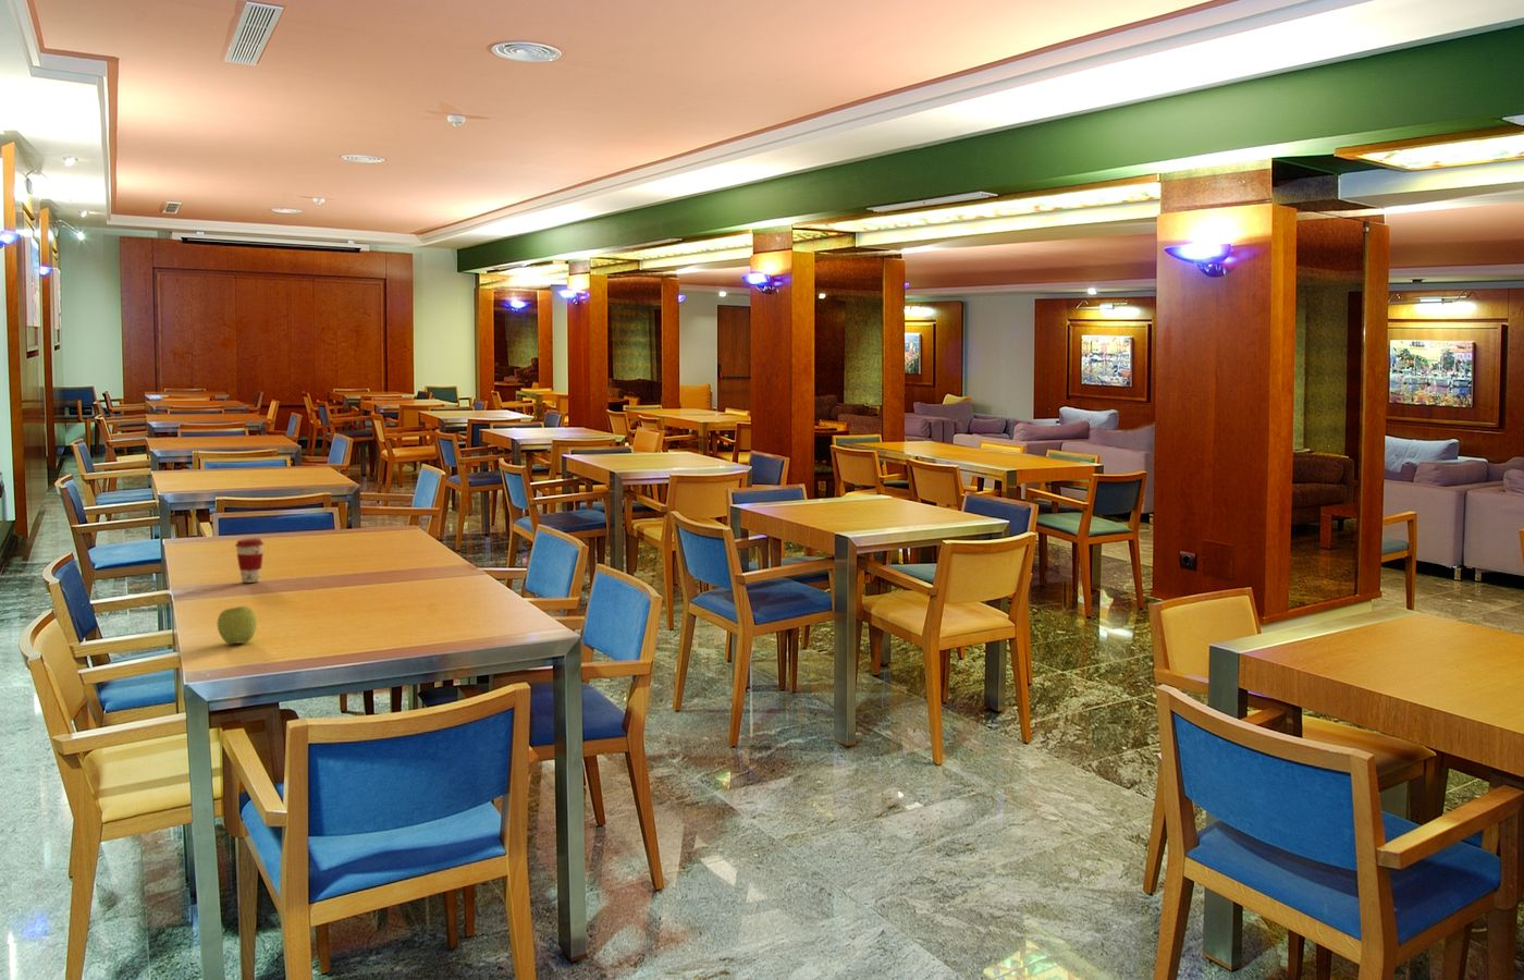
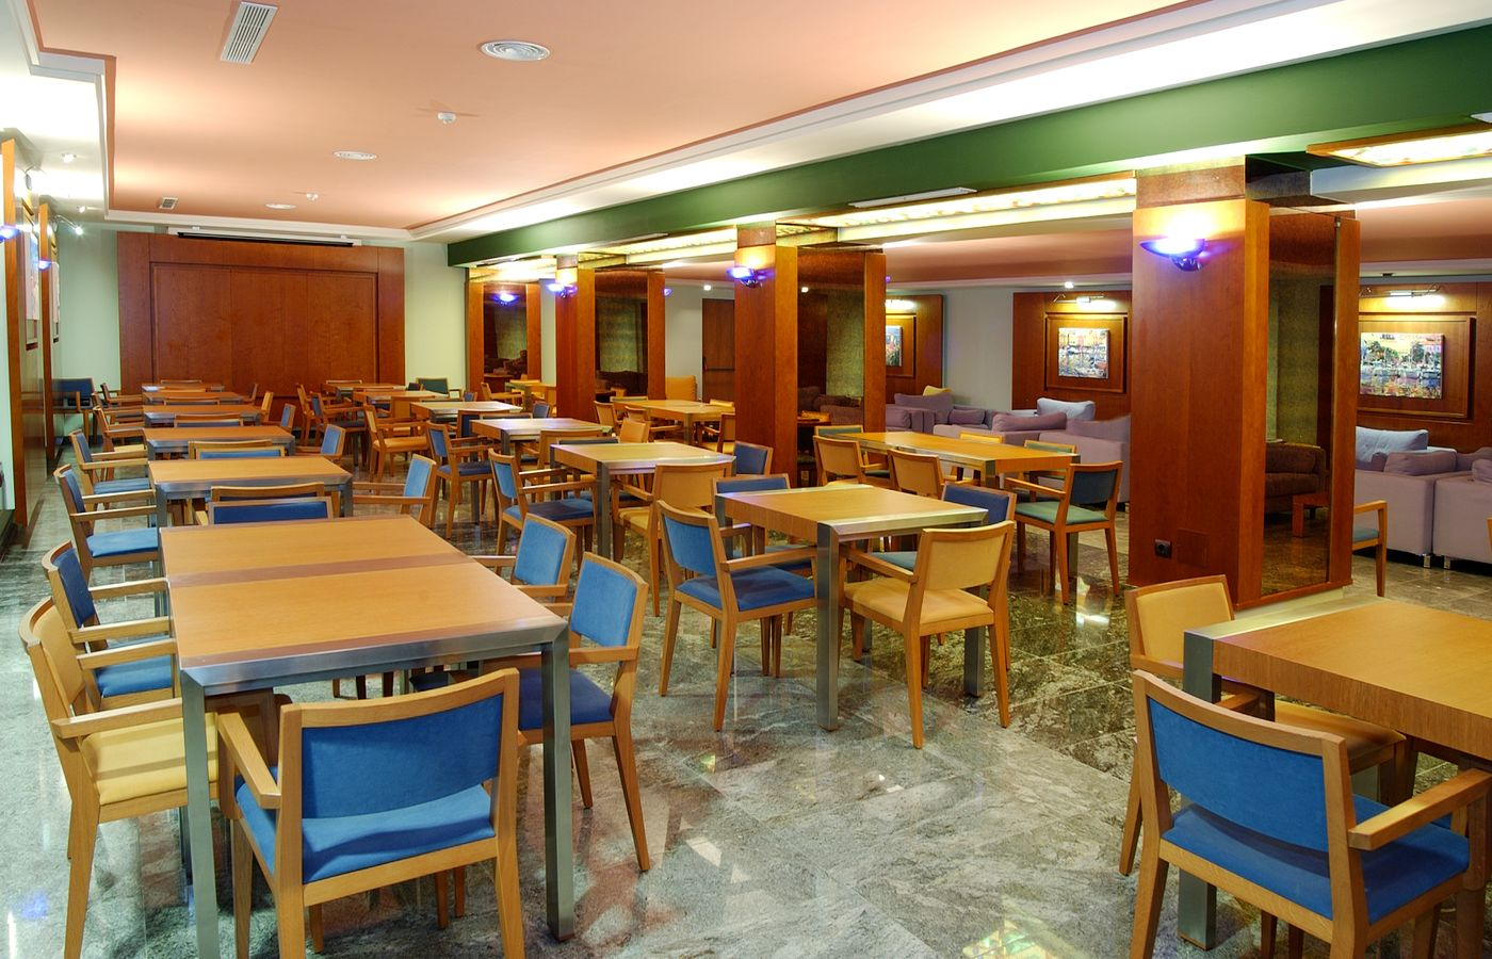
- coffee cup [234,537,264,583]
- apple [217,606,258,644]
